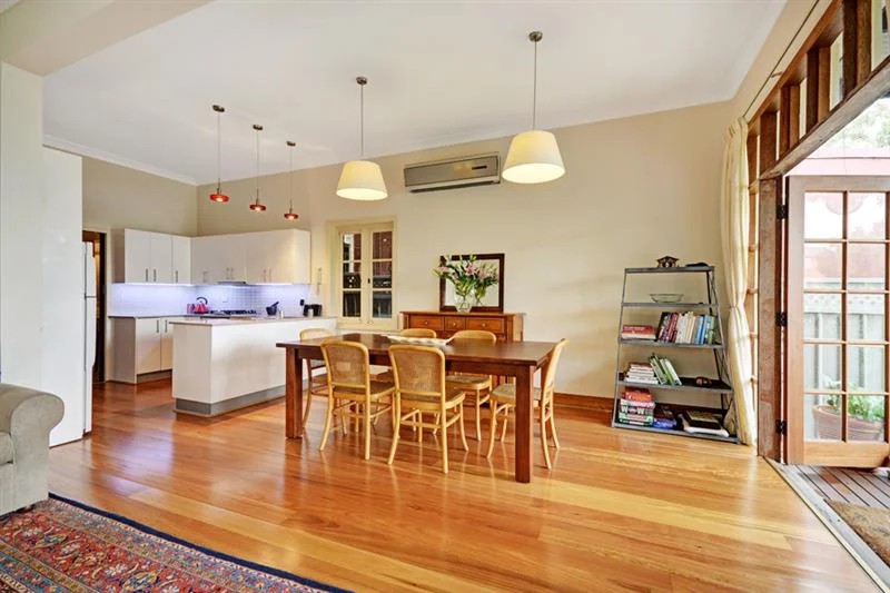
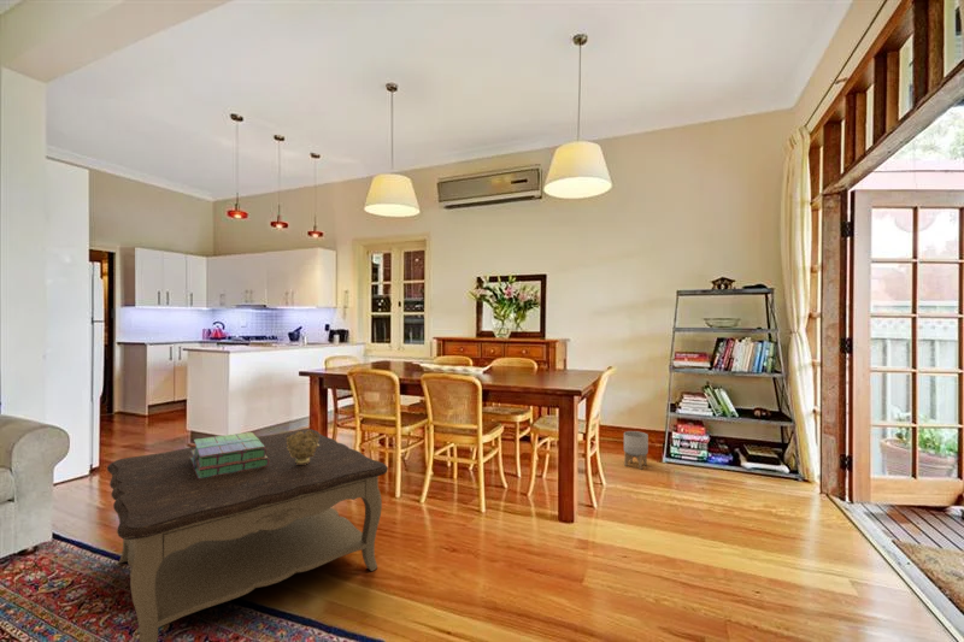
+ stack of books [190,431,269,479]
+ decorative bowl [286,430,321,465]
+ coffee table [106,428,389,642]
+ planter [623,430,649,471]
